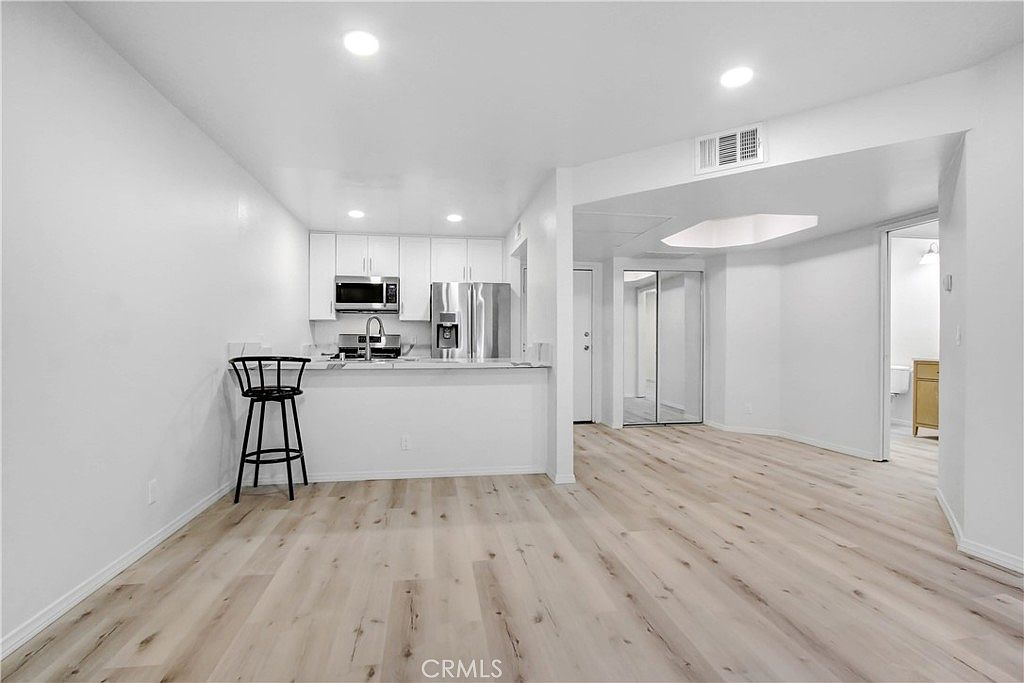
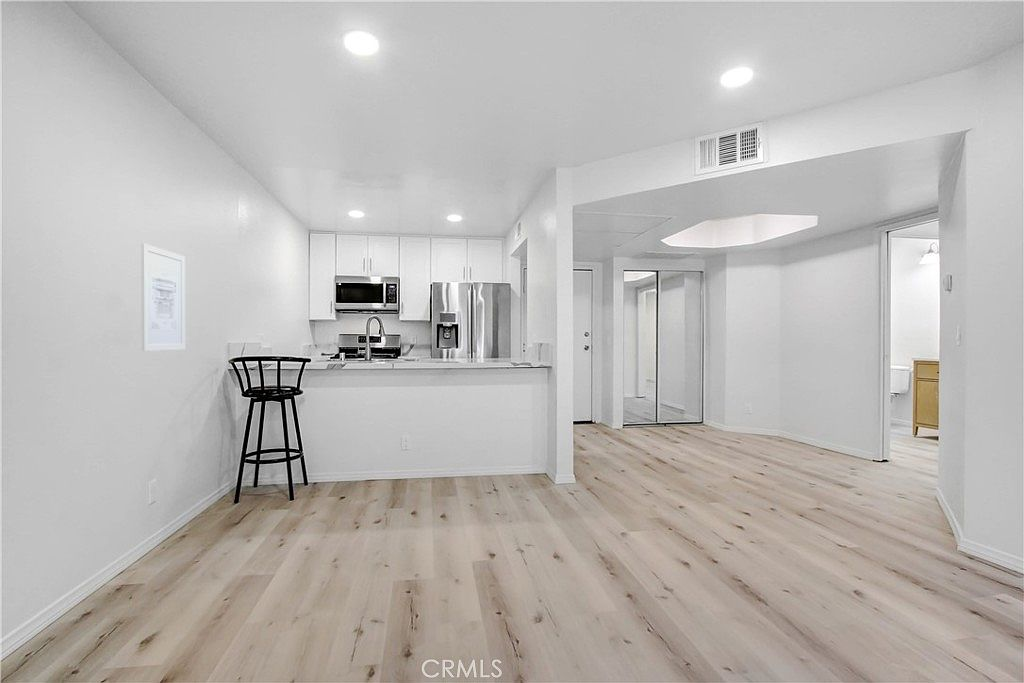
+ wall art [140,242,186,352]
